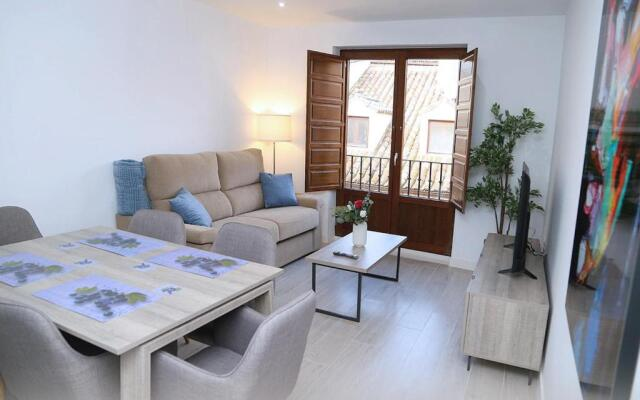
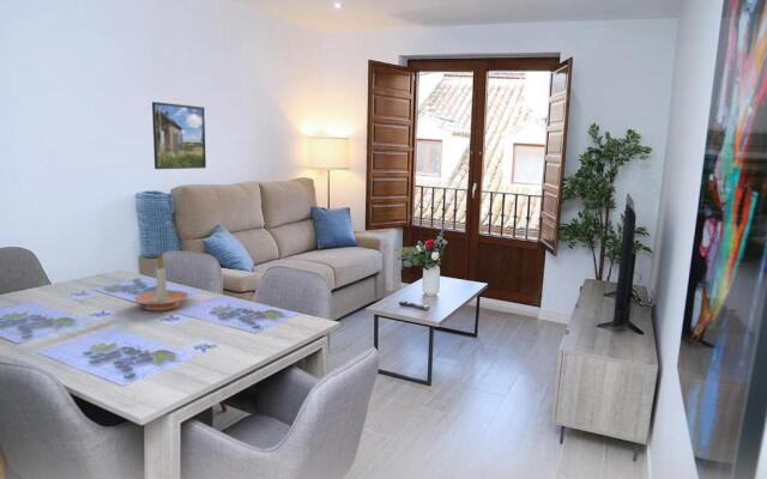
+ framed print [151,101,207,170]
+ candle holder [133,251,189,311]
